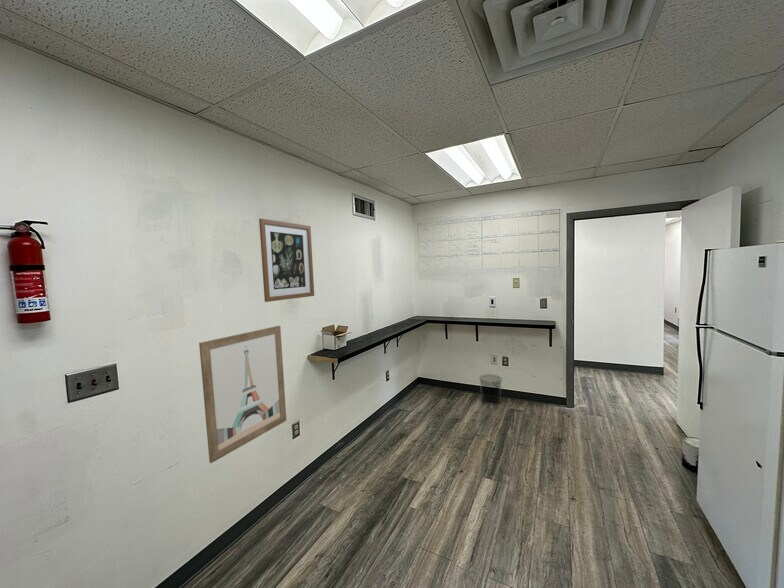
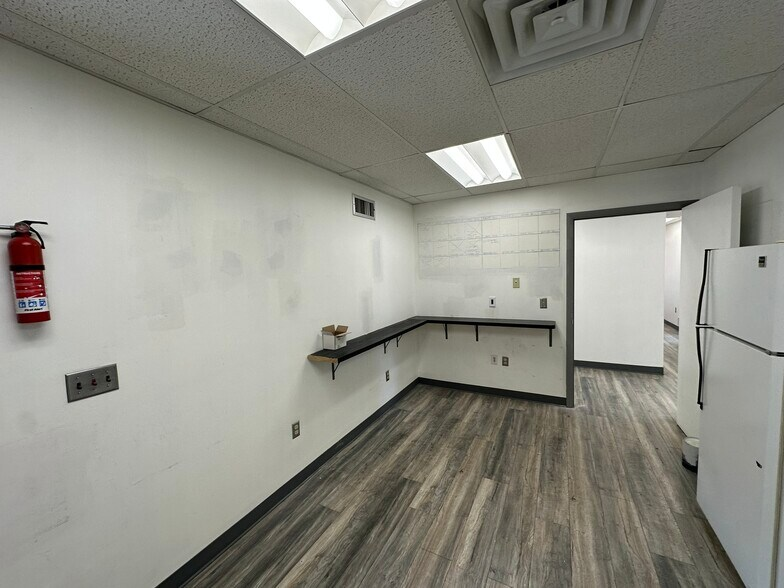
- waste bin [478,374,503,406]
- wall art [198,325,287,464]
- wall art [258,218,315,303]
